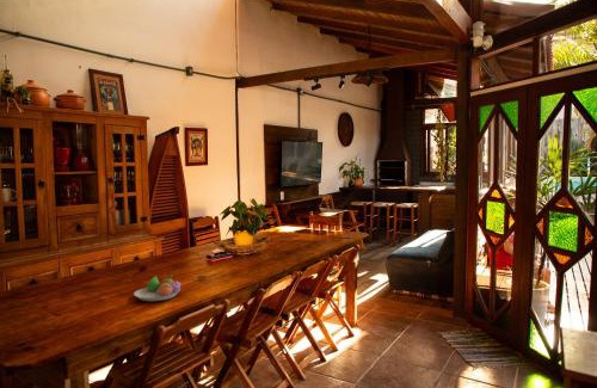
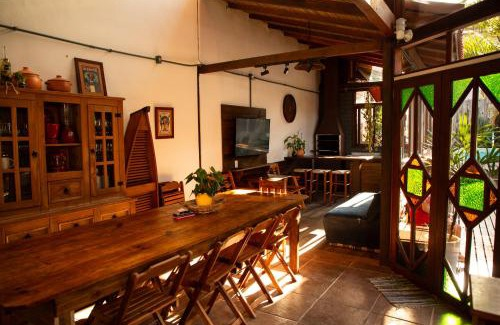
- fruit bowl [133,273,181,302]
